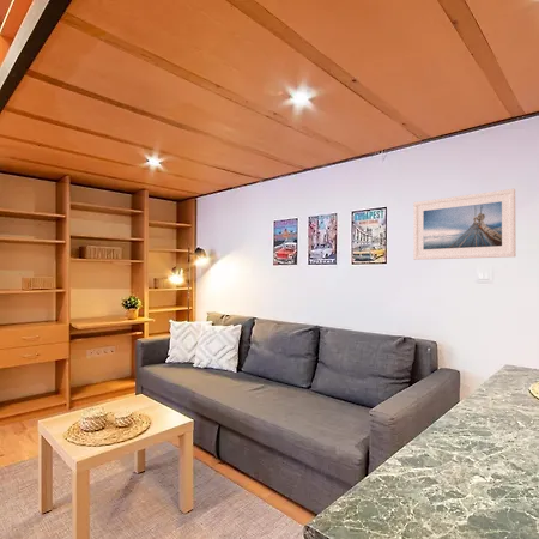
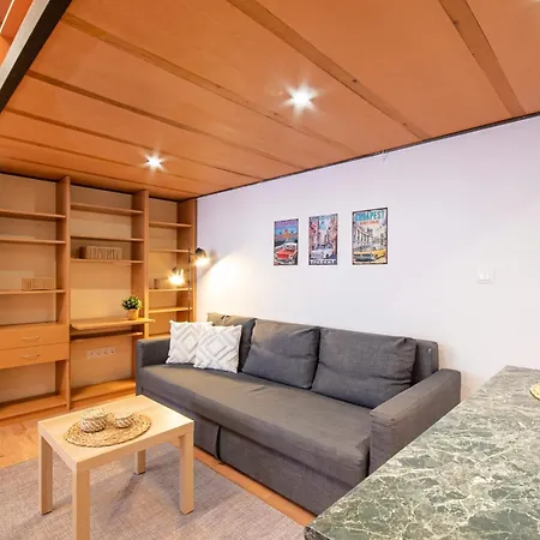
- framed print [412,188,517,261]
